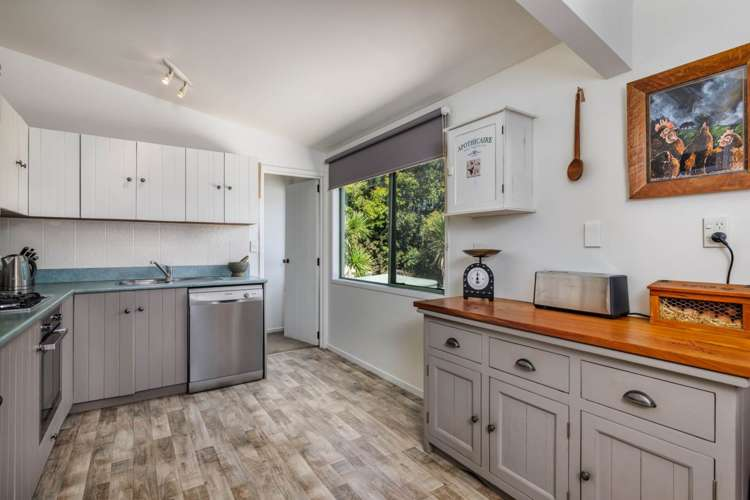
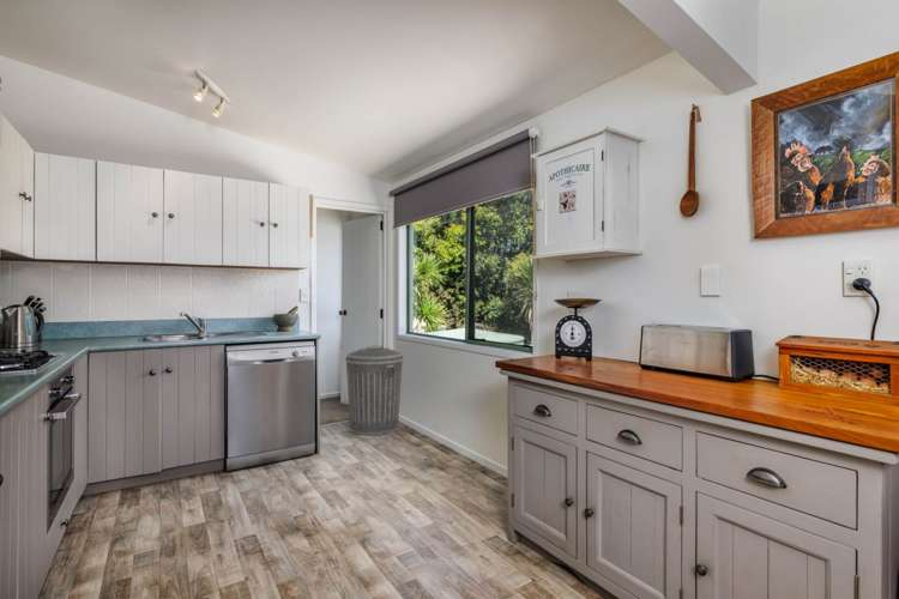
+ trash can [344,344,404,436]
